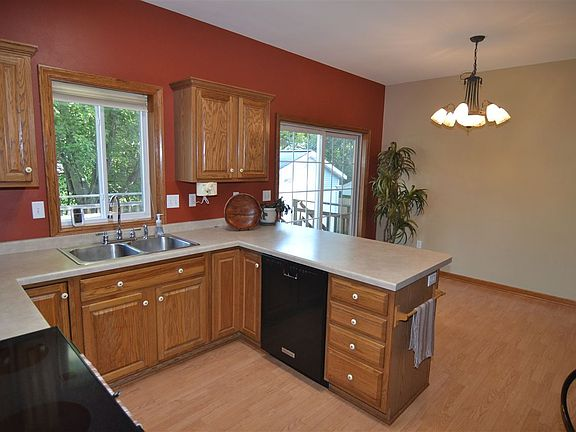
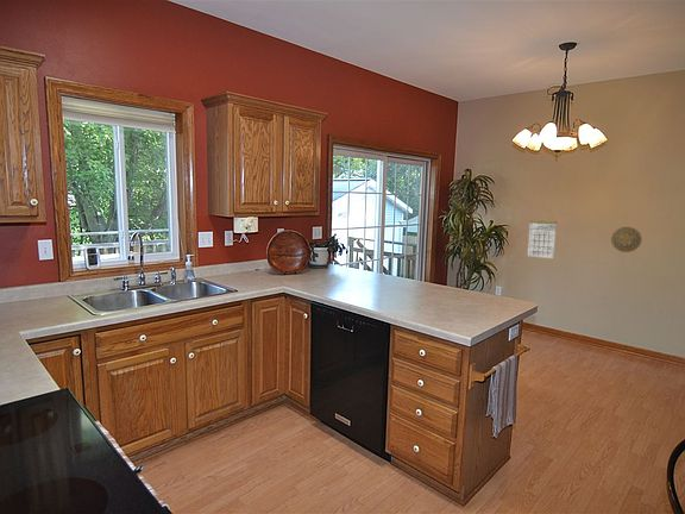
+ decorative plate [610,226,642,253]
+ calendar [527,214,558,259]
